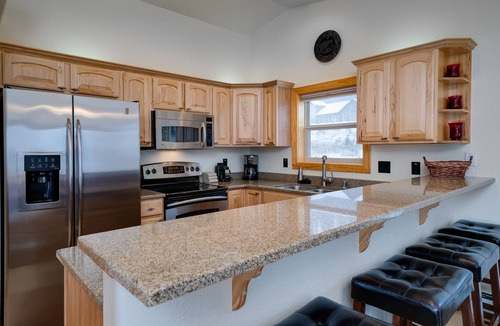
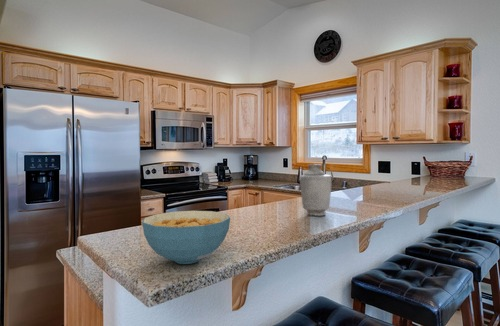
+ cereal bowl [141,210,231,265]
+ vase [299,163,333,217]
